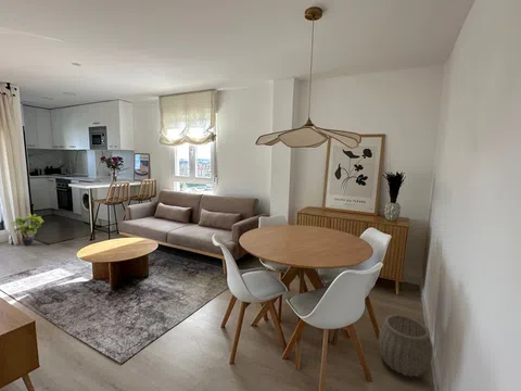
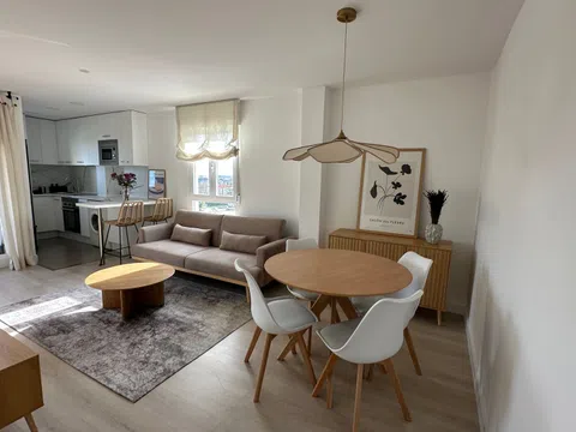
- woven basket [378,314,434,378]
- potted plant [10,213,45,247]
